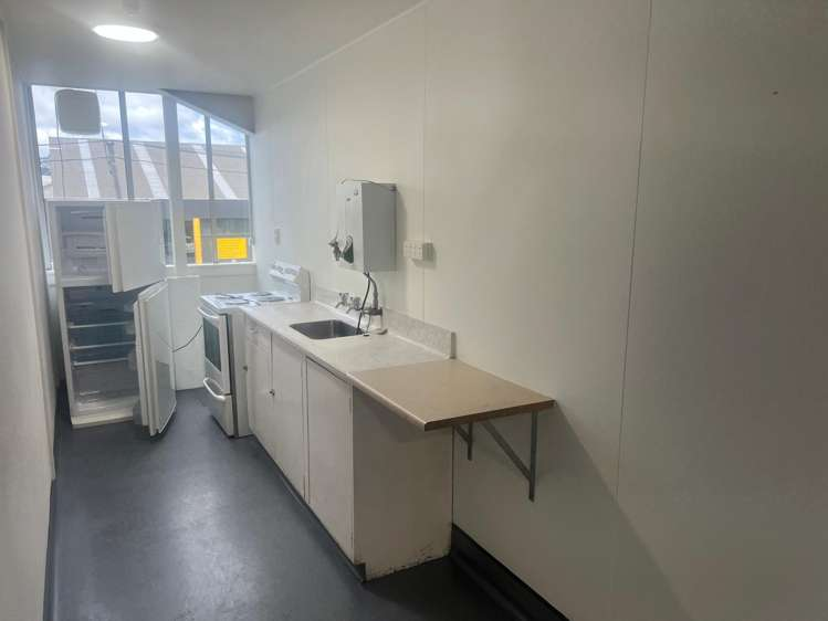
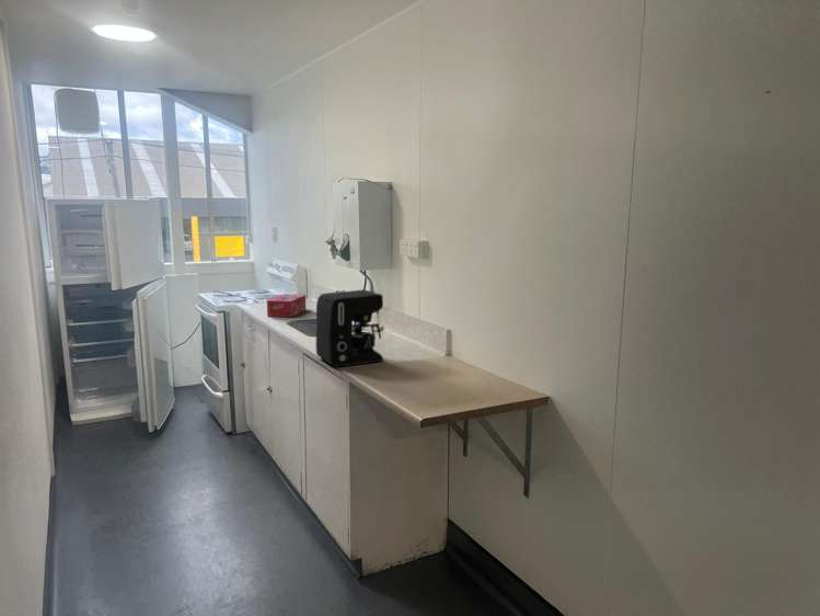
+ tissue box [266,293,307,318]
+ coffee maker [314,288,384,368]
